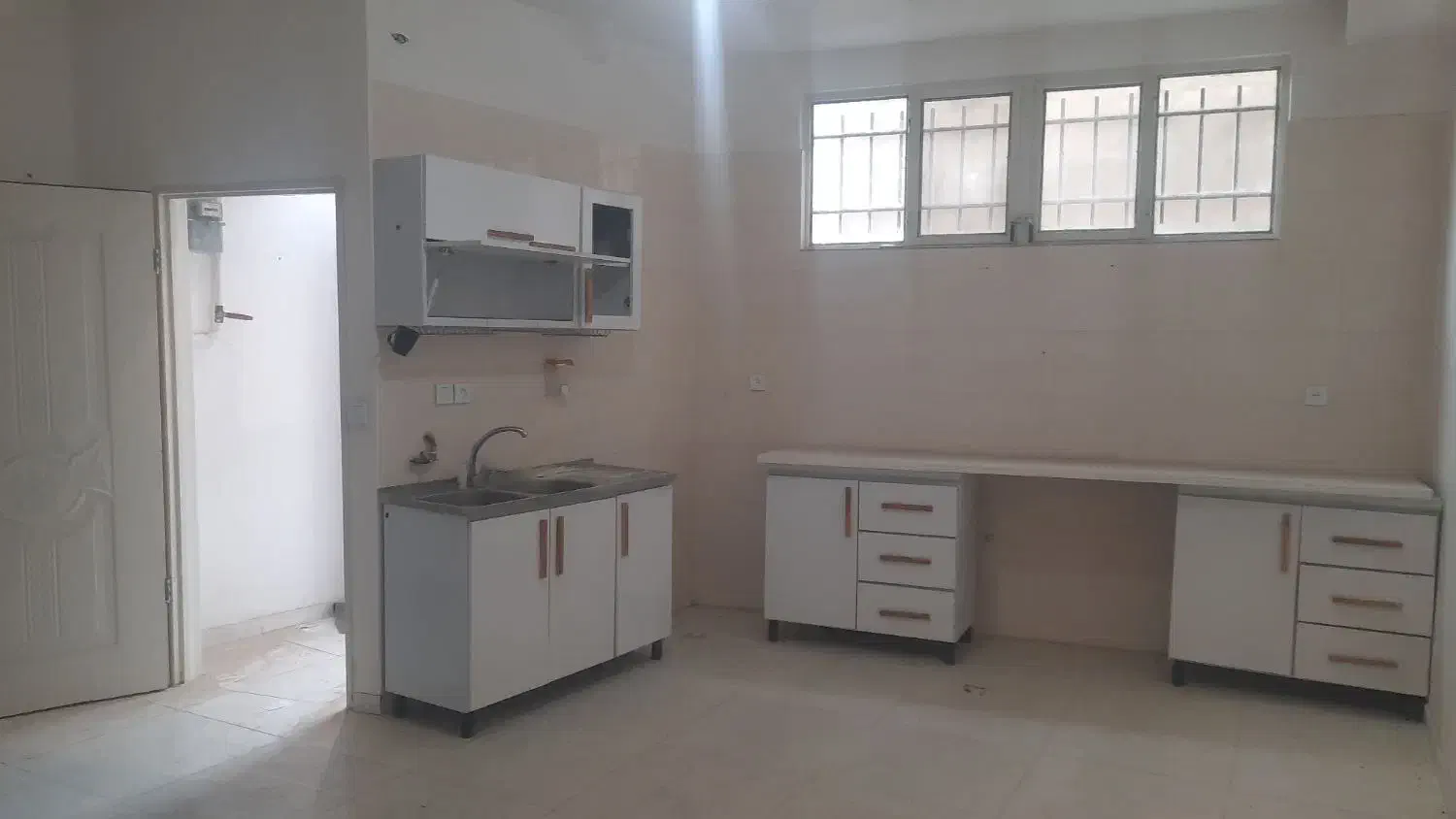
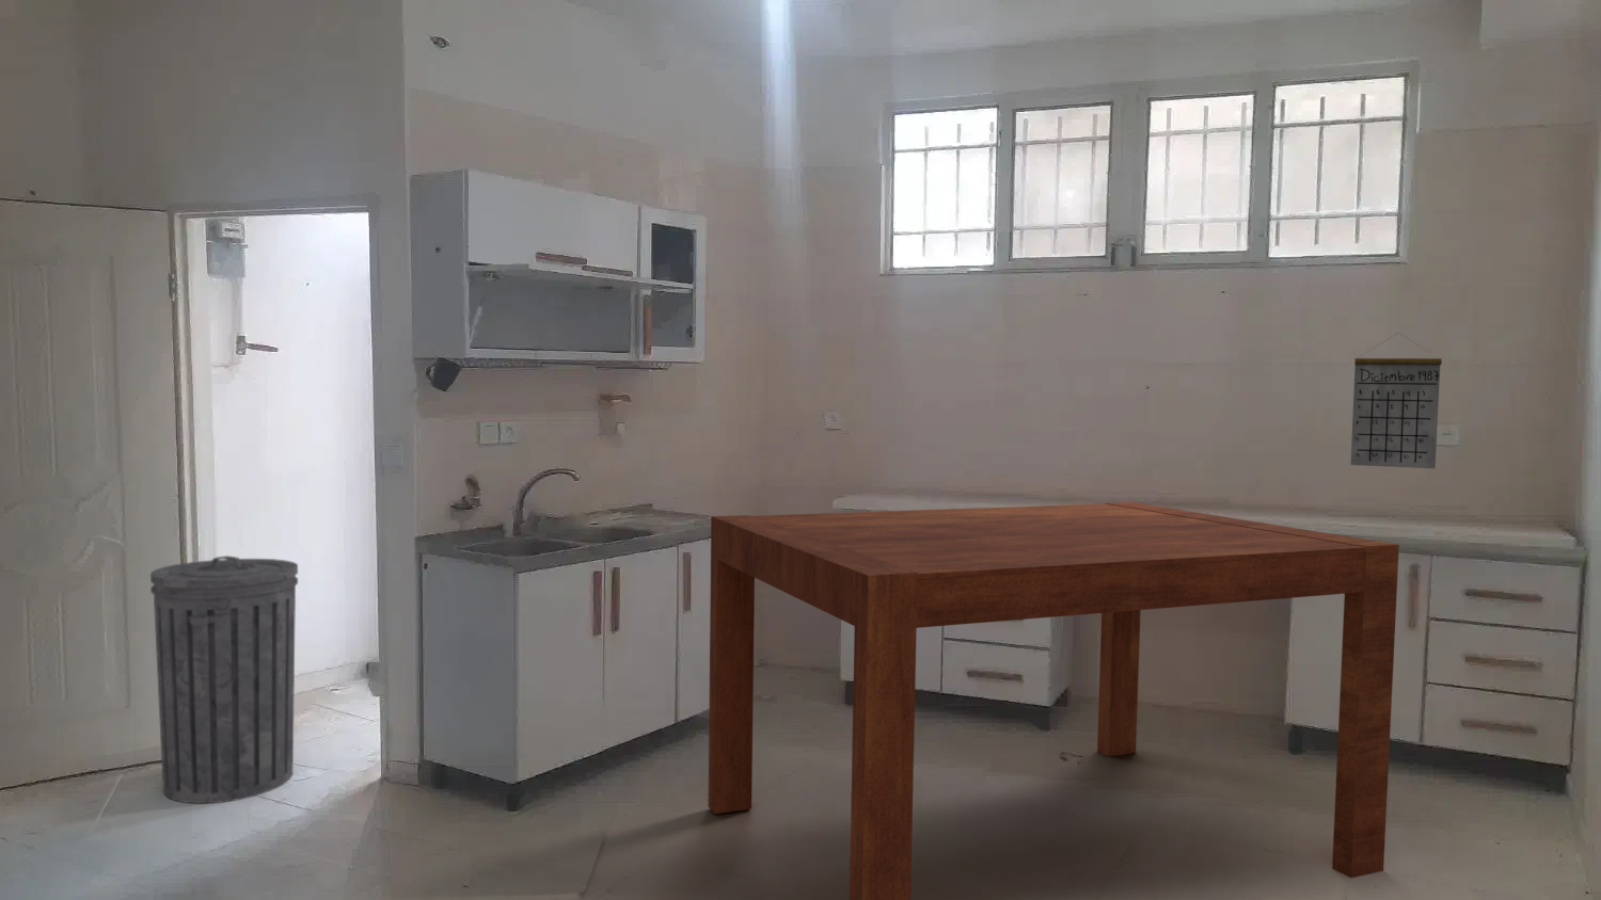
+ calendar [1349,332,1443,469]
+ trash can [150,555,299,804]
+ dining table [708,501,1401,900]
